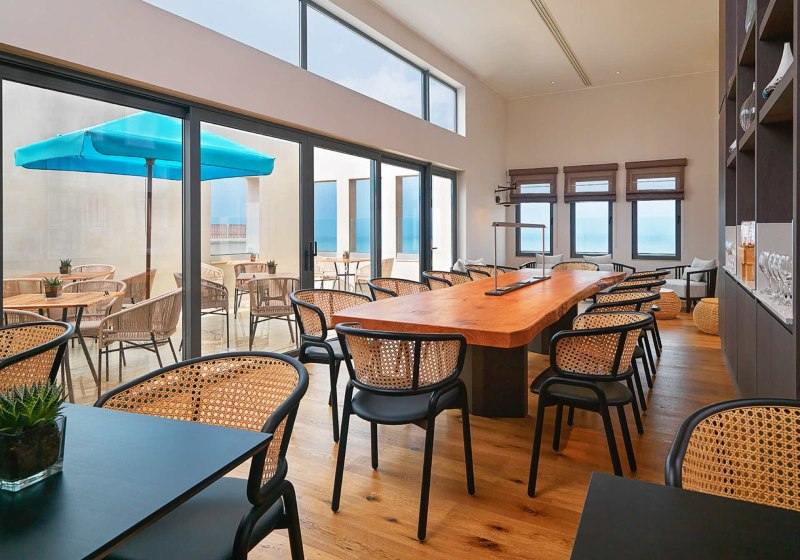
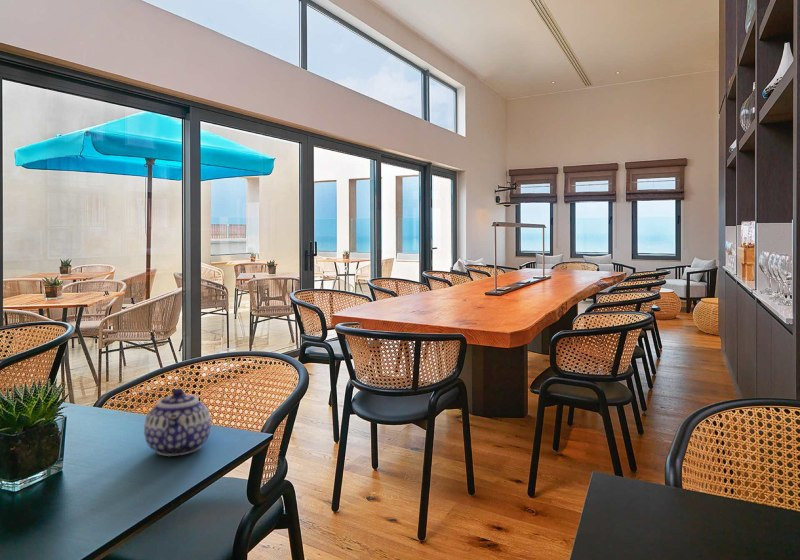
+ teapot [143,388,212,457]
